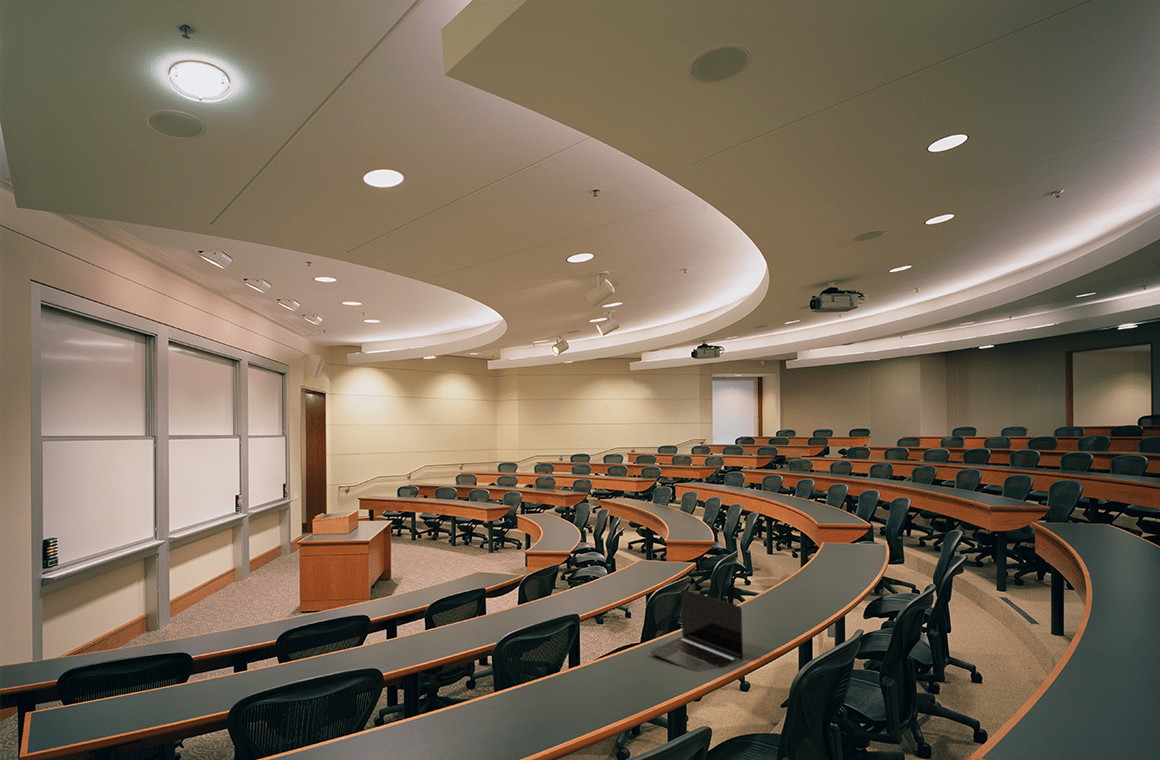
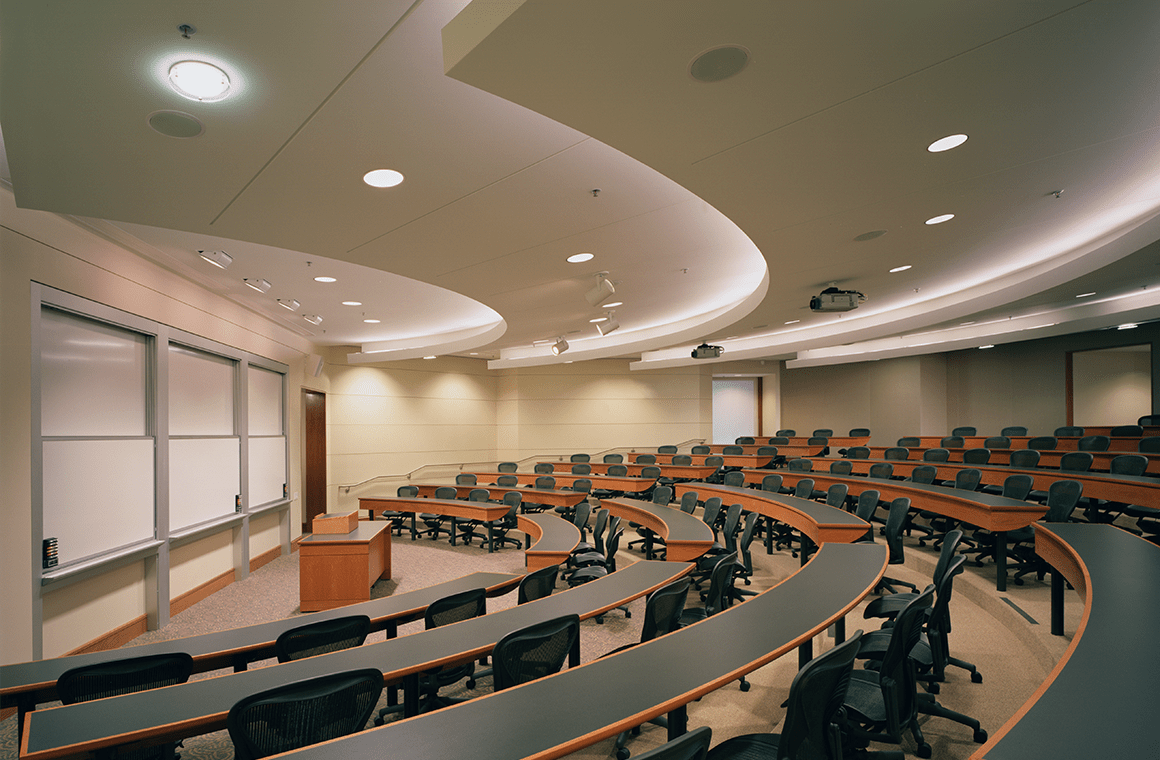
- laptop [649,588,744,673]
